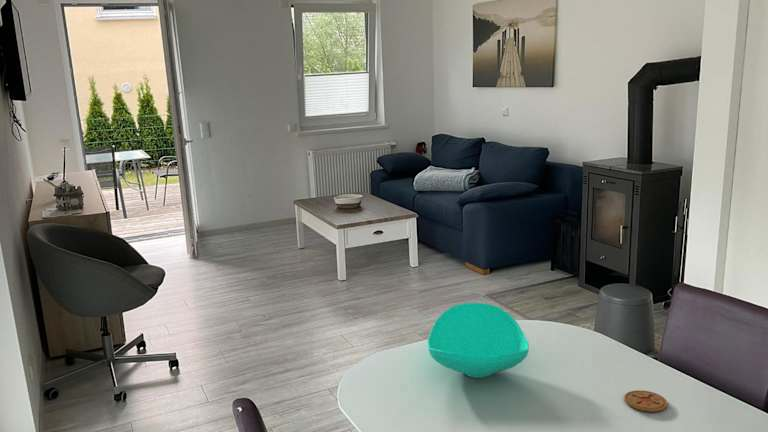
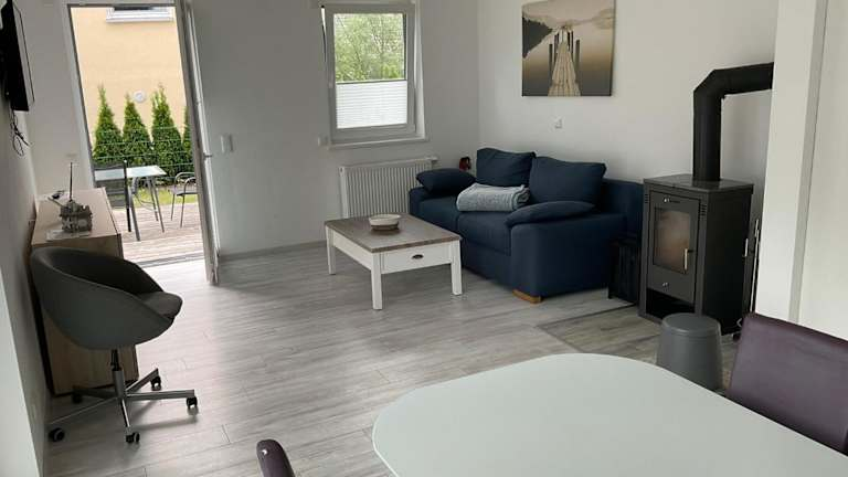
- table top decor [426,302,530,379]
- coaster [623,389,668,413]
